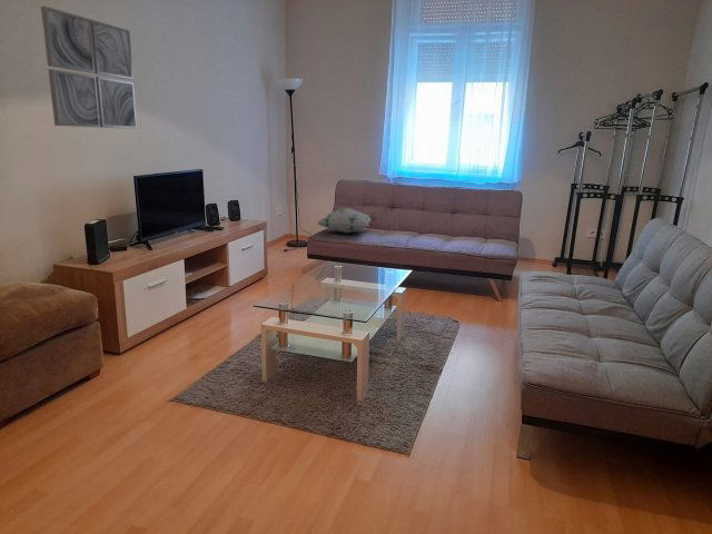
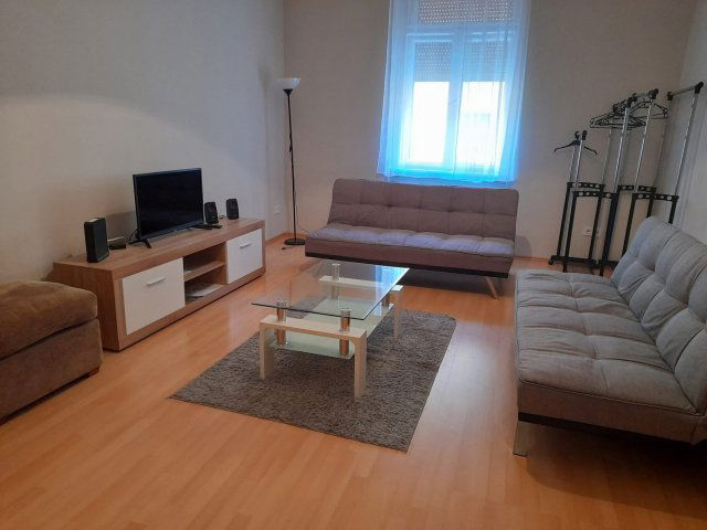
- wall art [40,6,138,130]
- decorative pillow [316,207,377,234]
